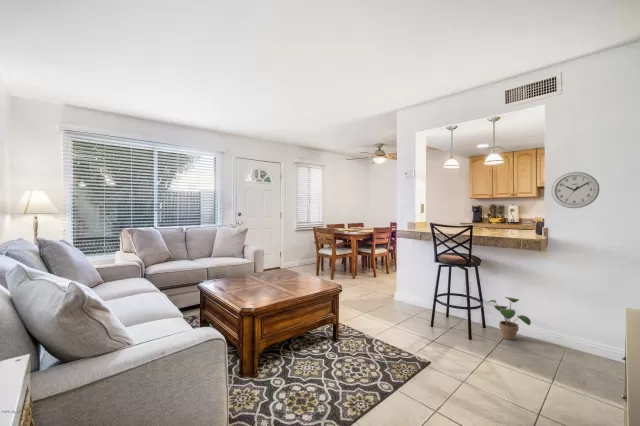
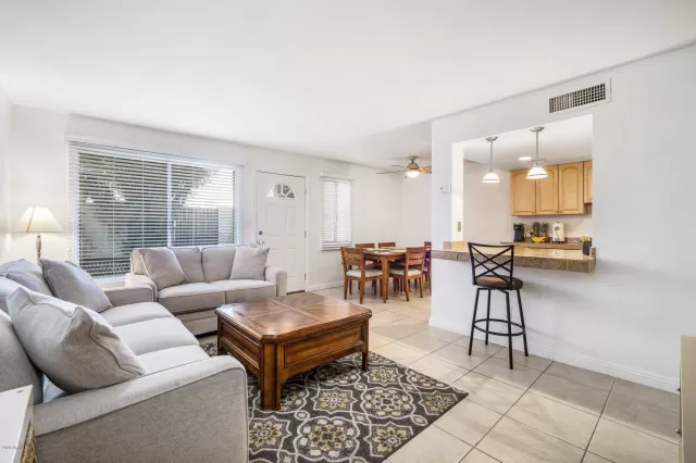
- wall clock [550,171,601,209]
- potted plant [485,296,532,341]
